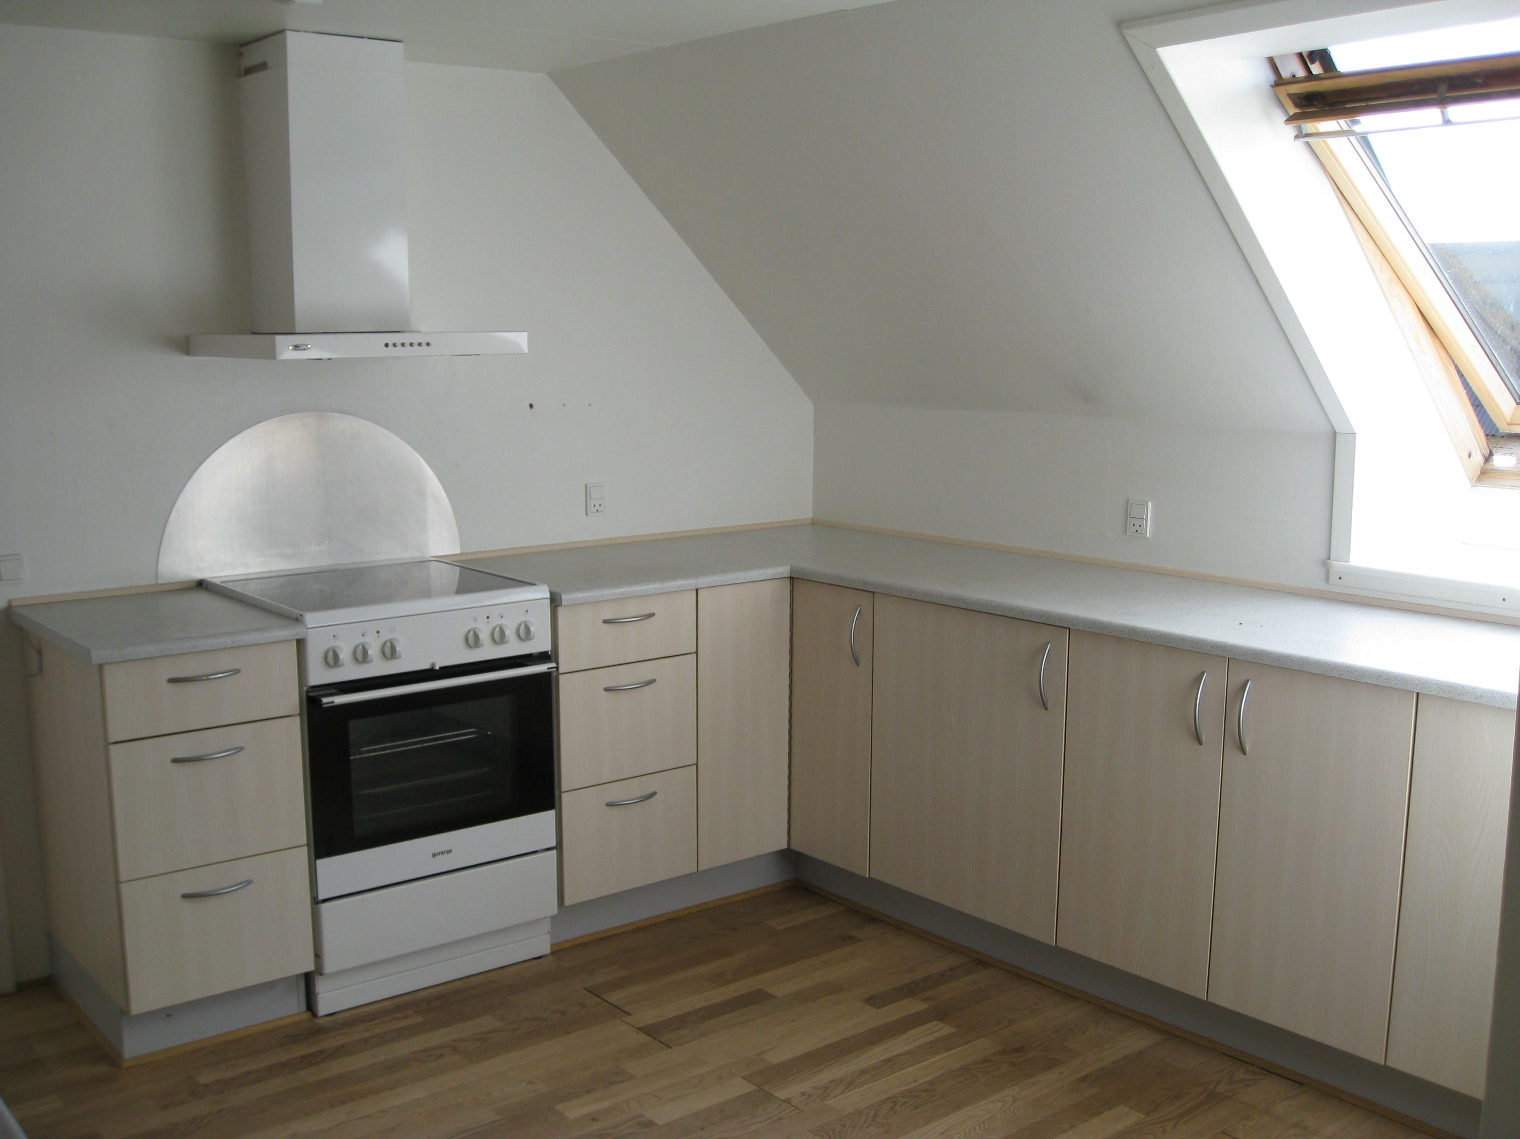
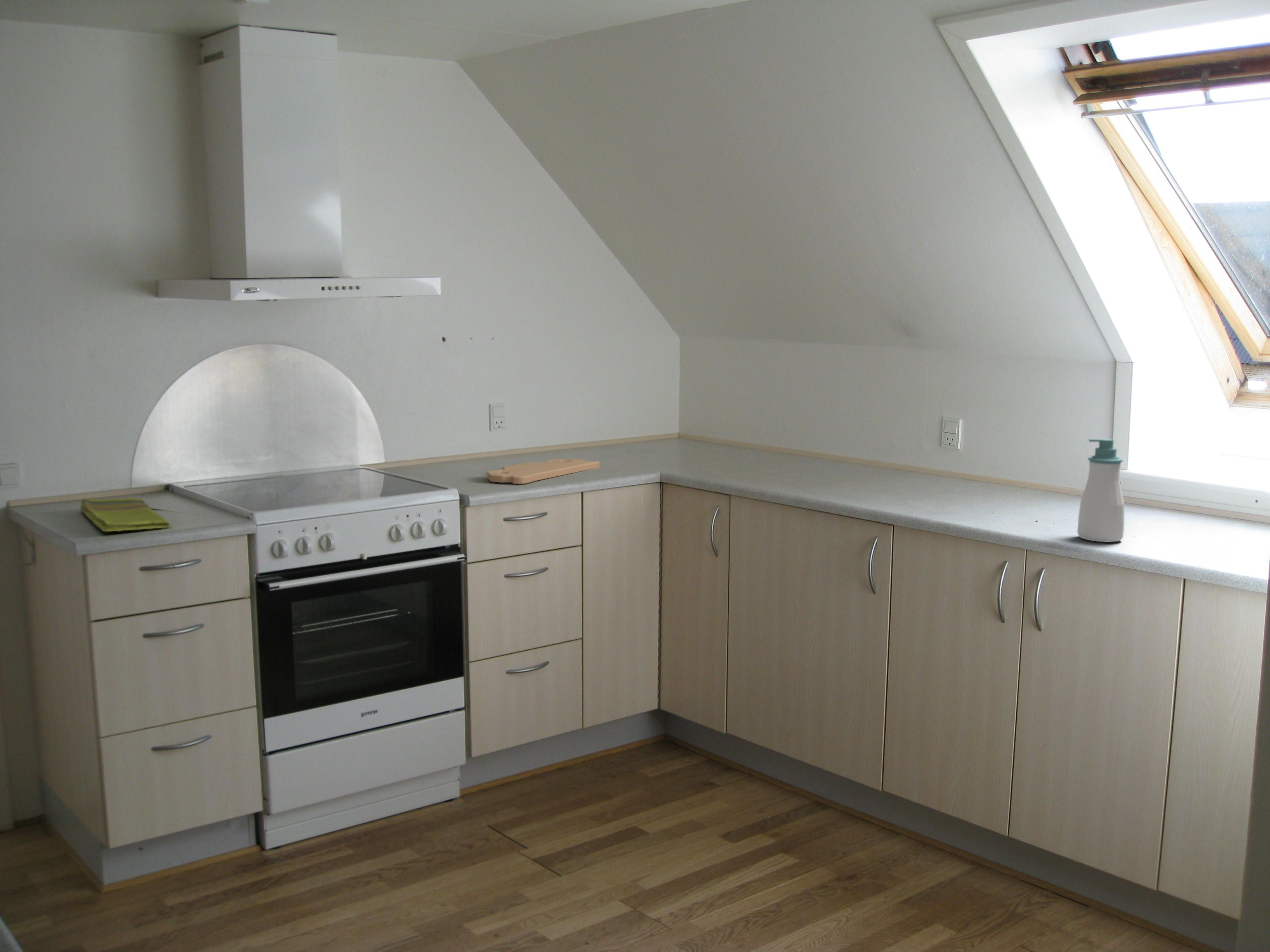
+ cutting board [487,458,600,485]
+ dish towel [80,498,170,532]
+ soap bottle [1077,439,1125,542]
